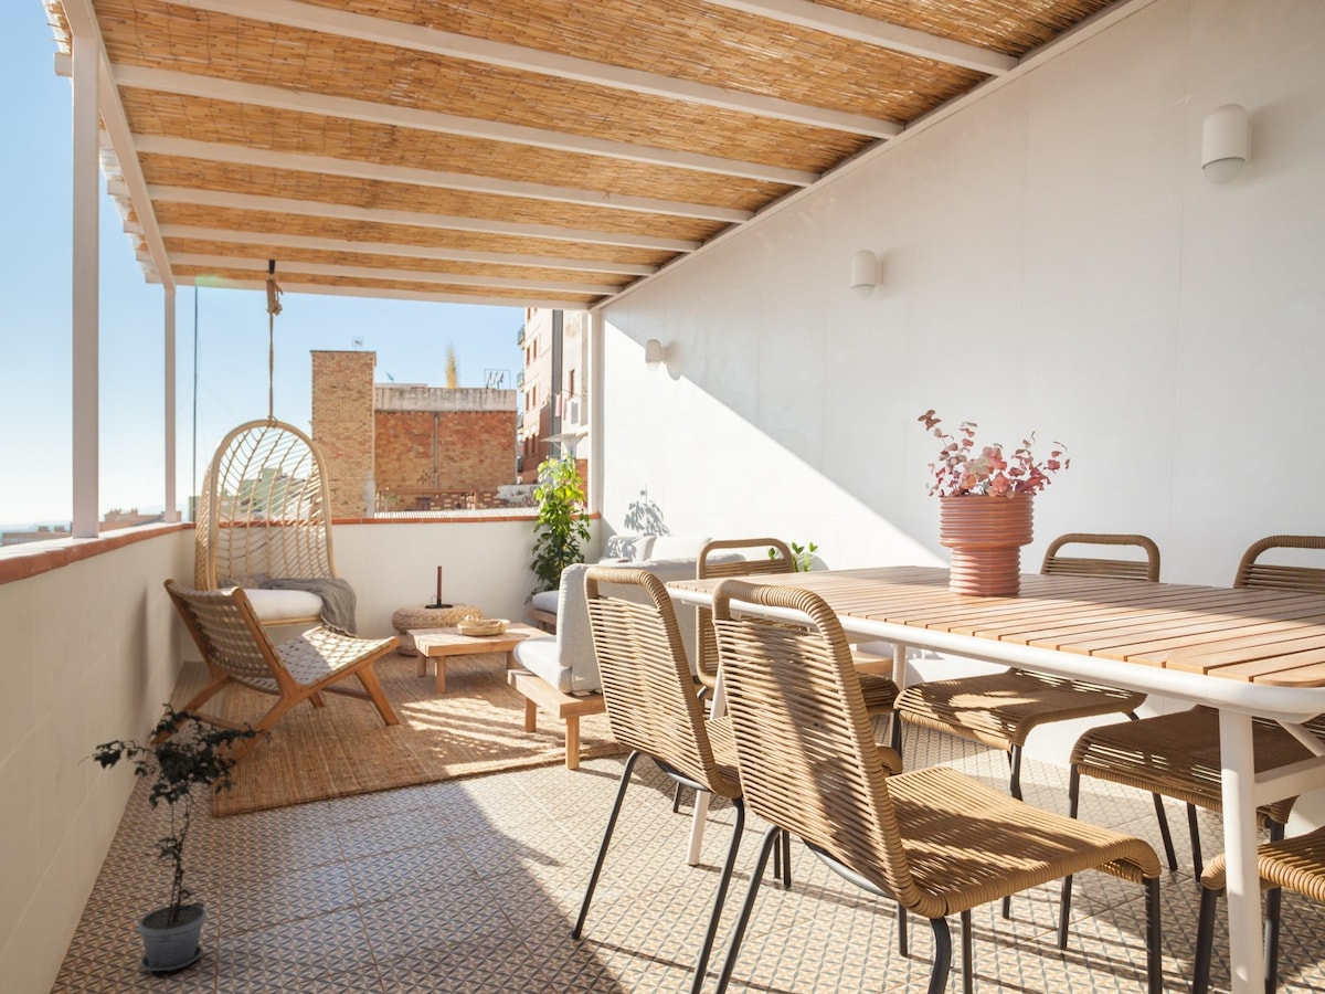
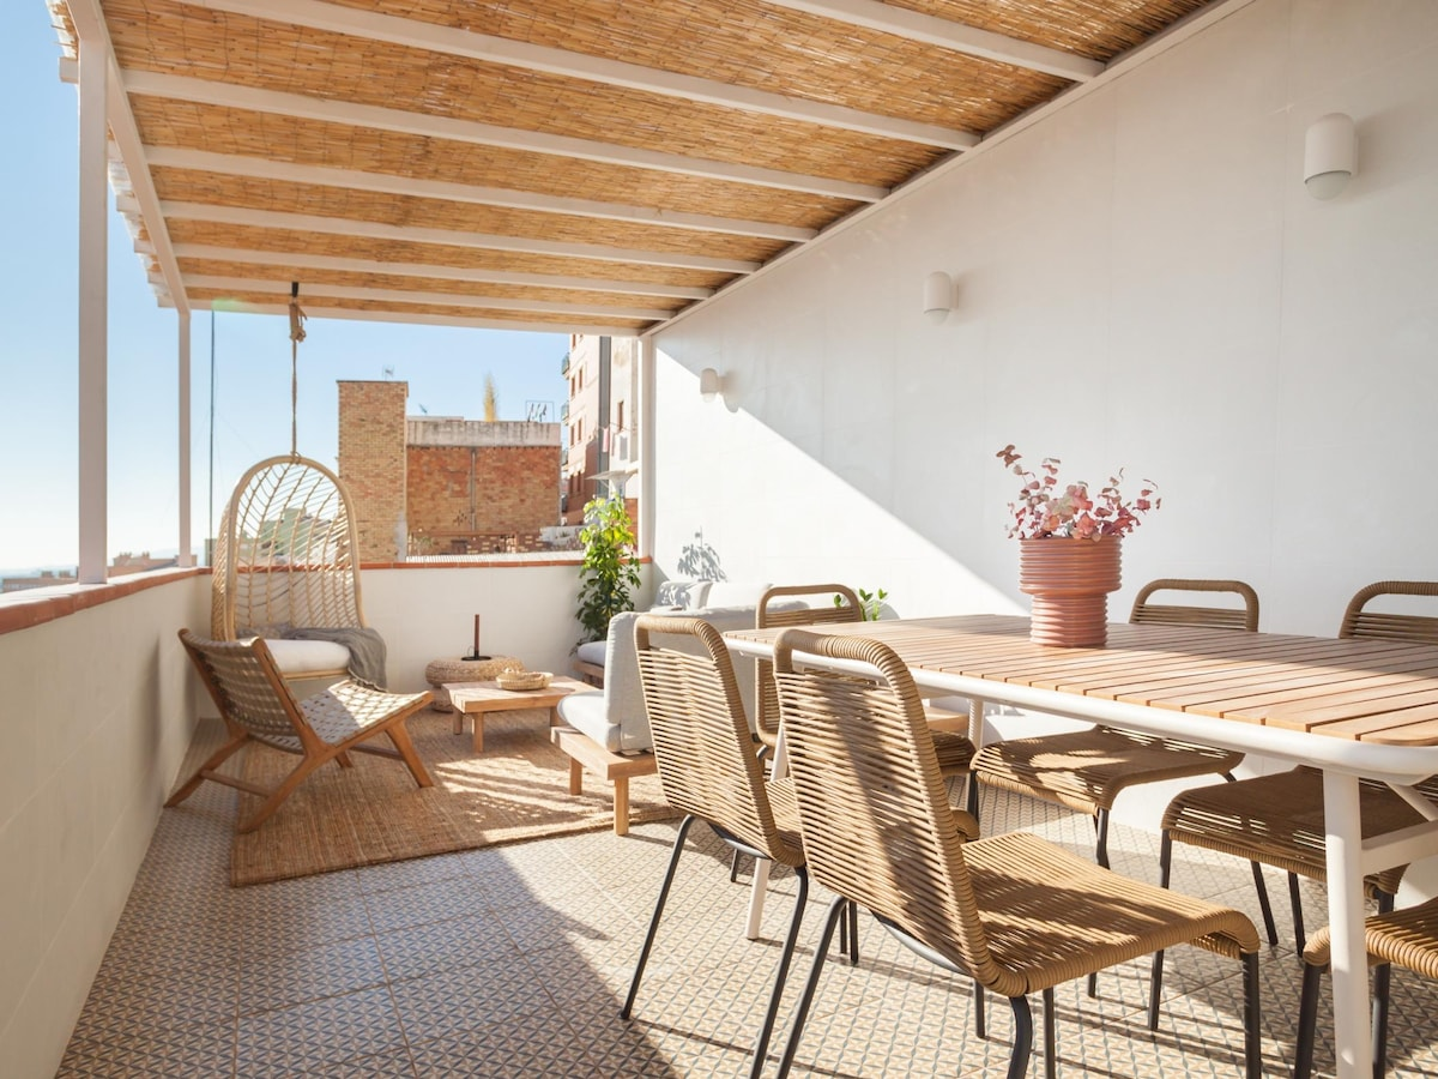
- potted plant [77,702,273,973]
